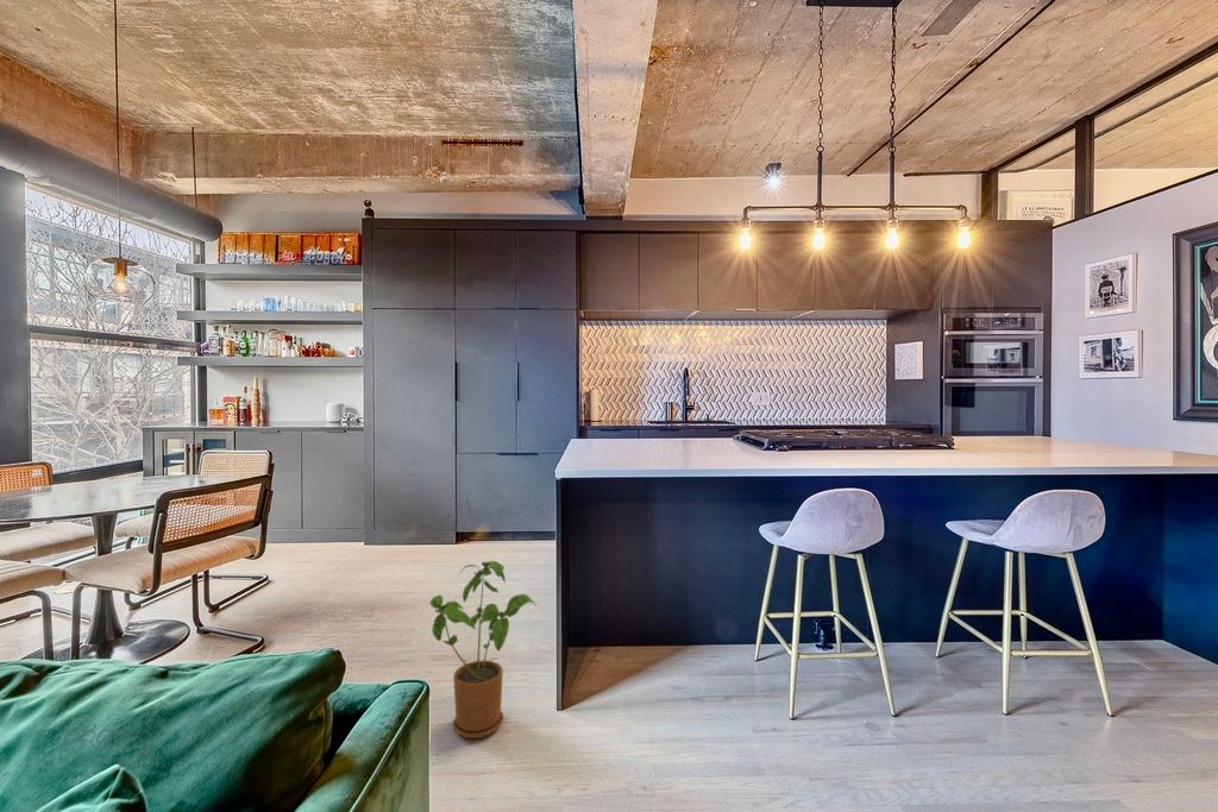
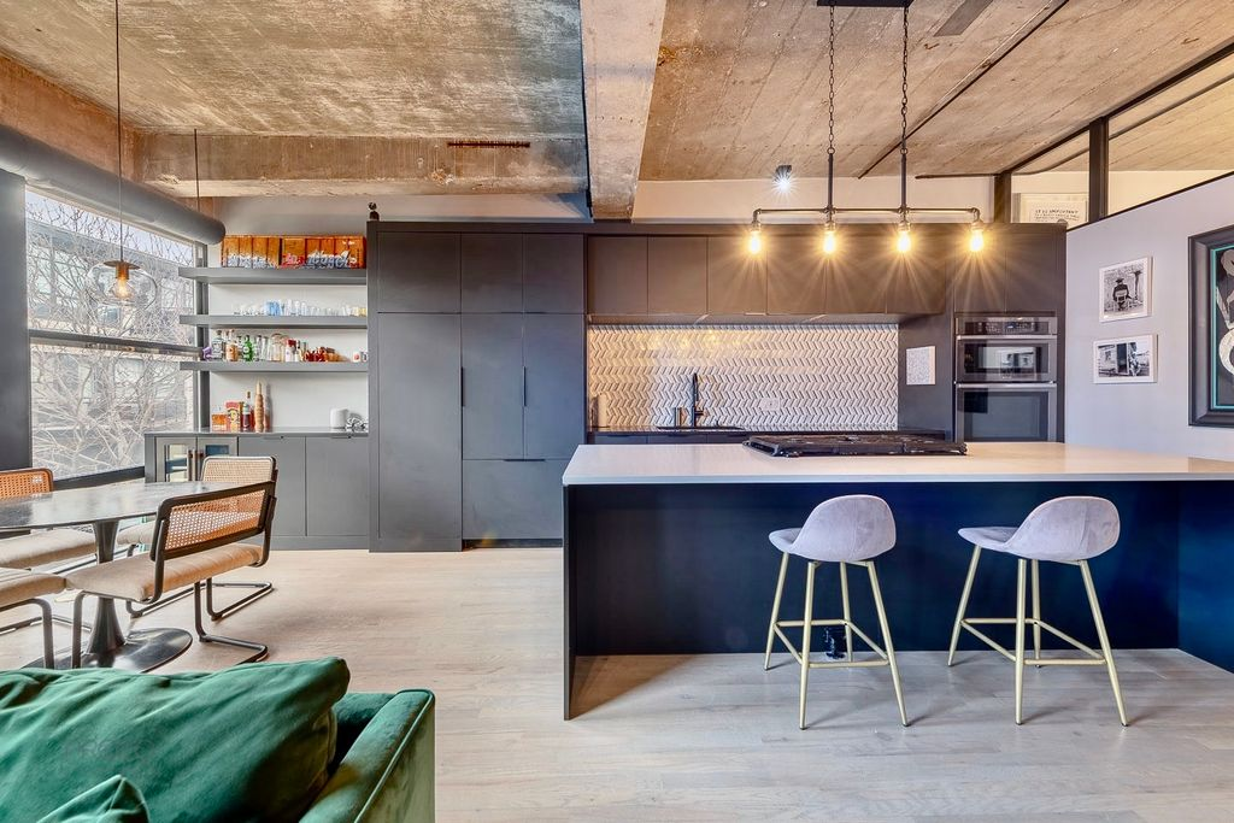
- house plant [428,560,538,739]
